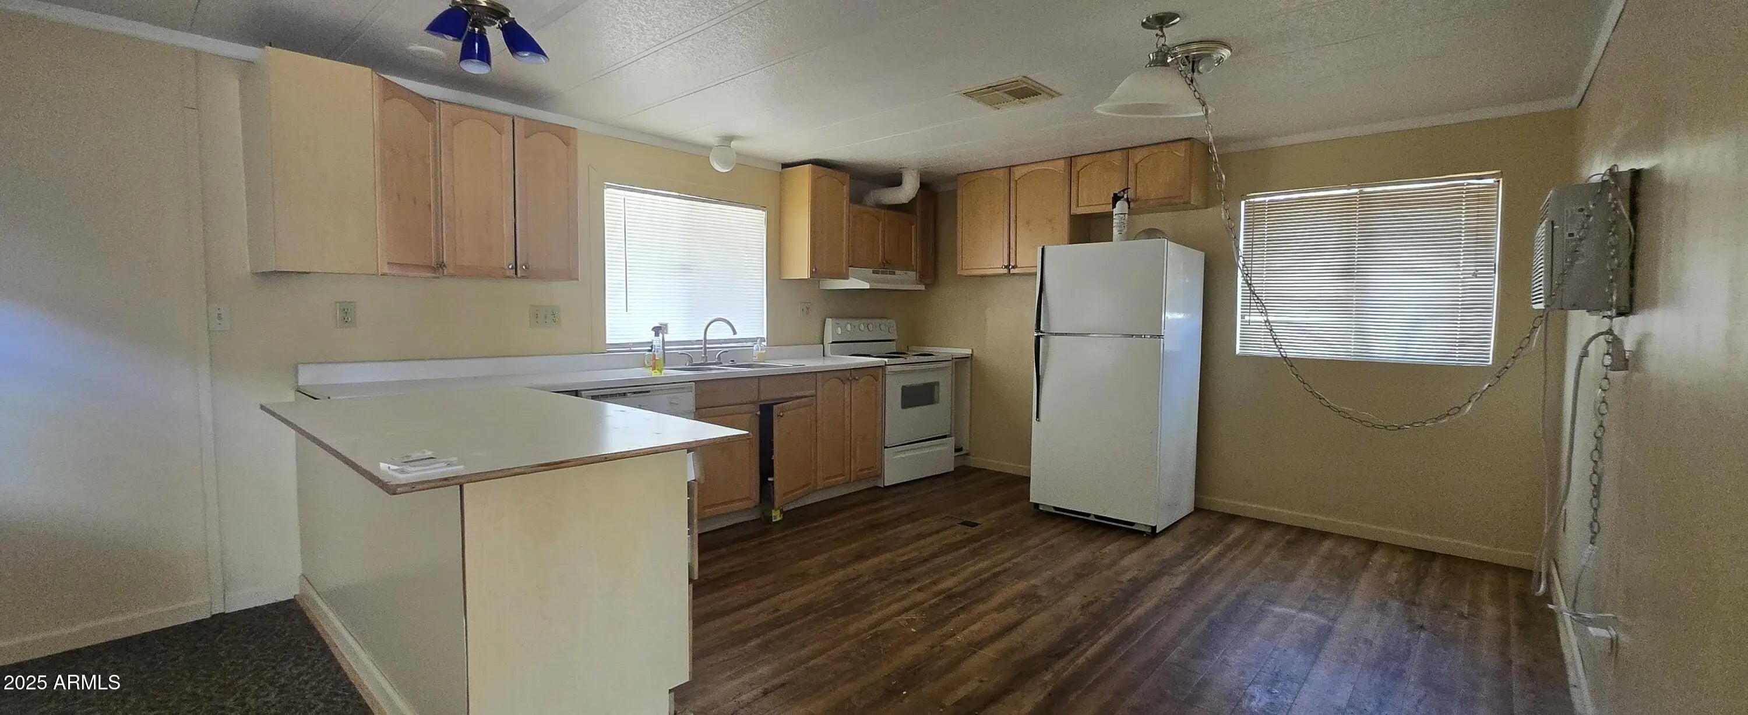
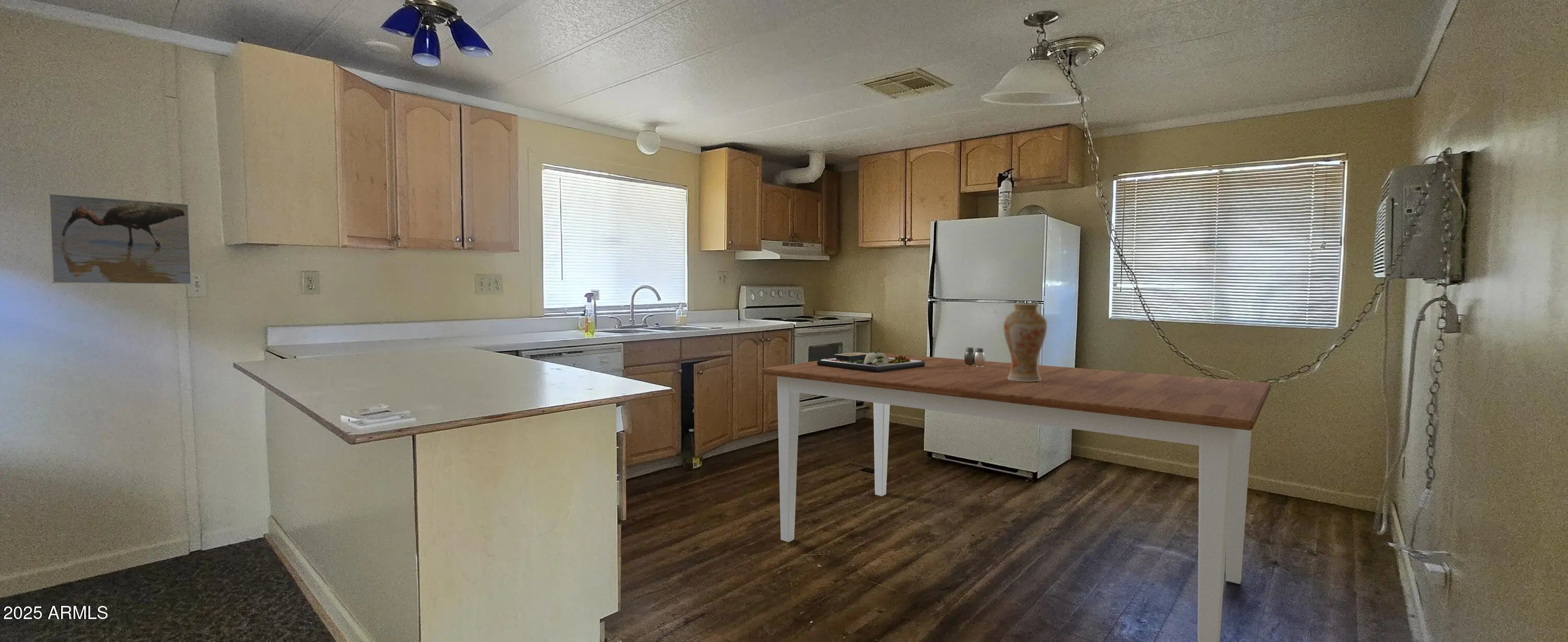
+ vase [1003,303,1047,382]
+ dining table [761,353,1272,642]
+ food plate [817,349,925,373]
+ salt and pepper shaker [964,347,985,366]
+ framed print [48,192,192,285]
